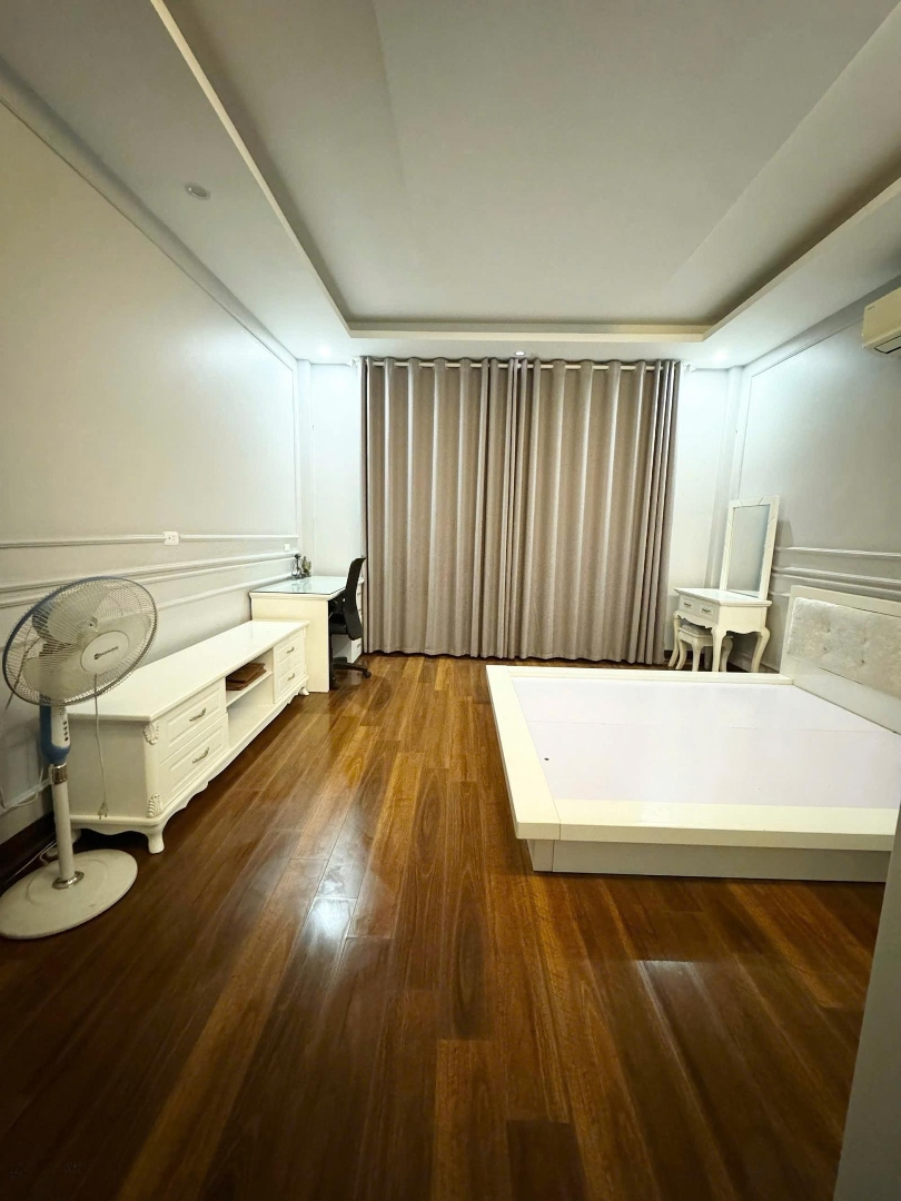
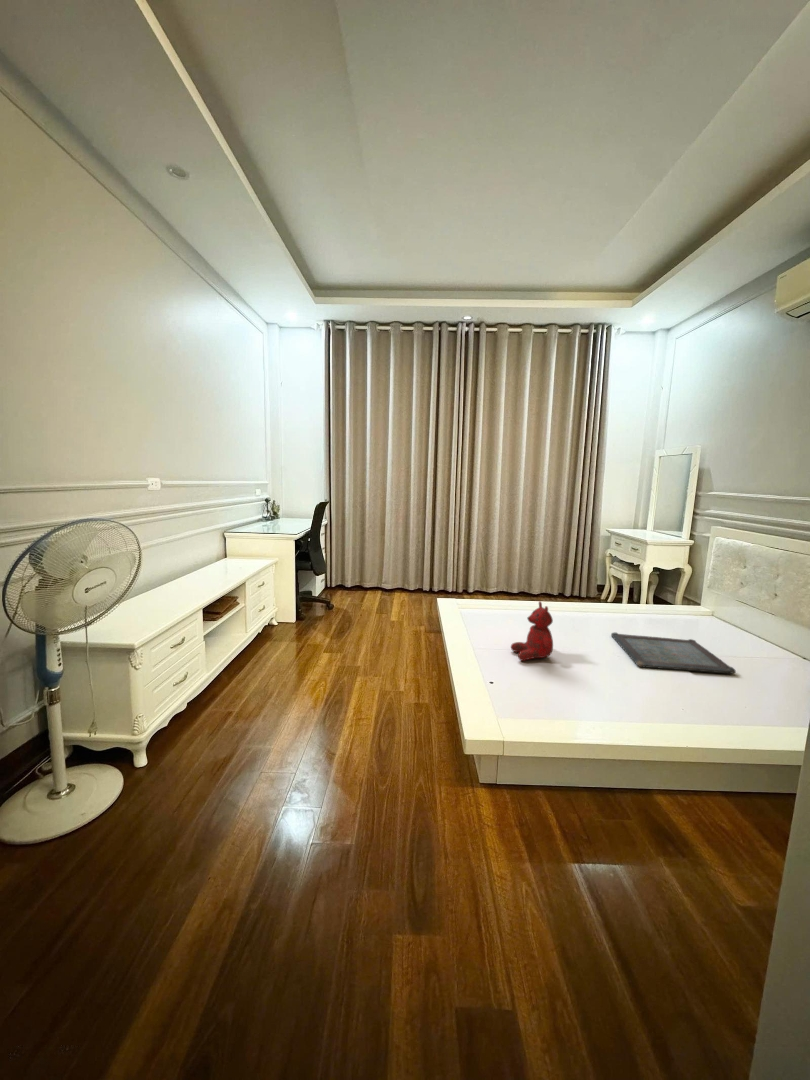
+ teddy bear [510,600,554,662]
+ serving tray [610,632,737,675]
